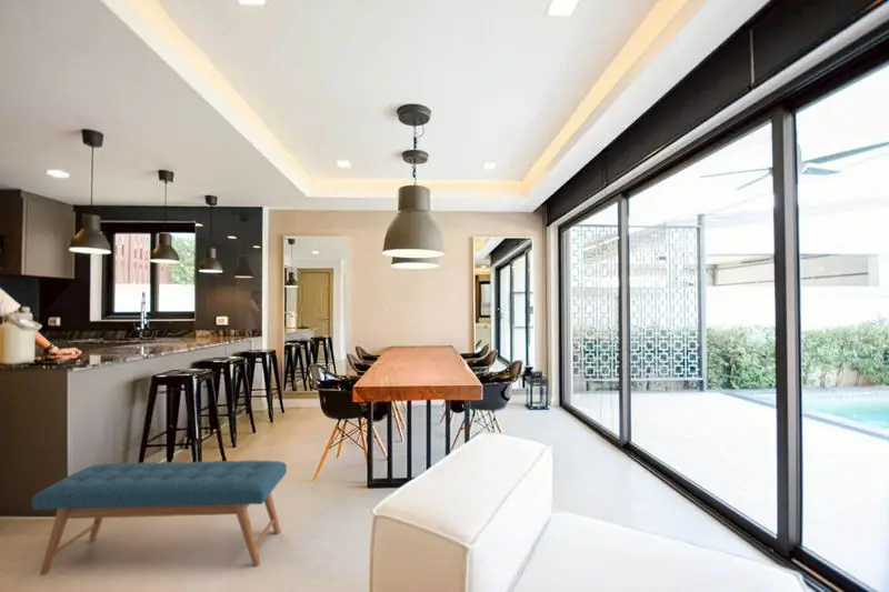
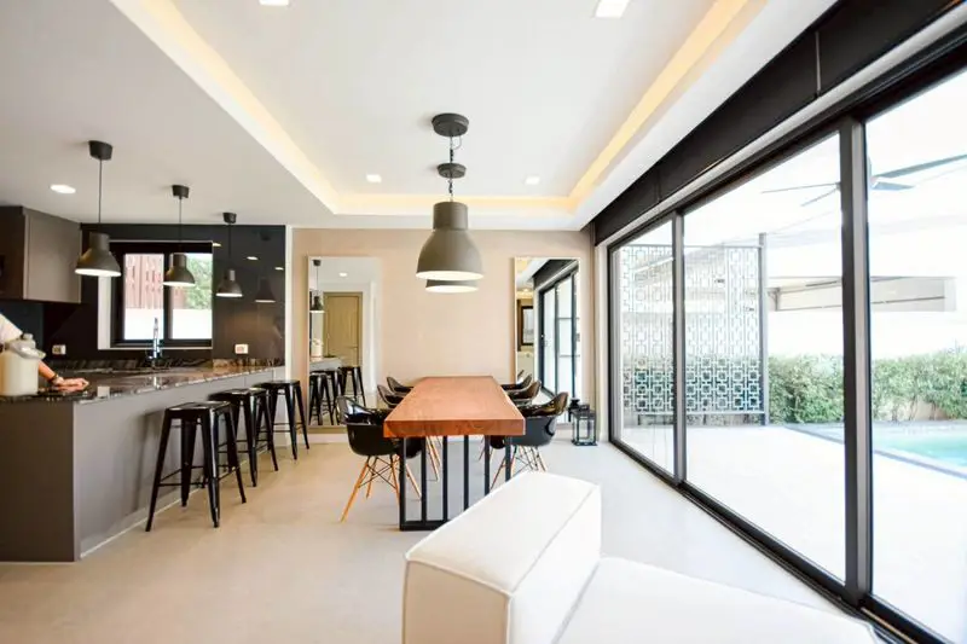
- bench [31,460,288,576]
